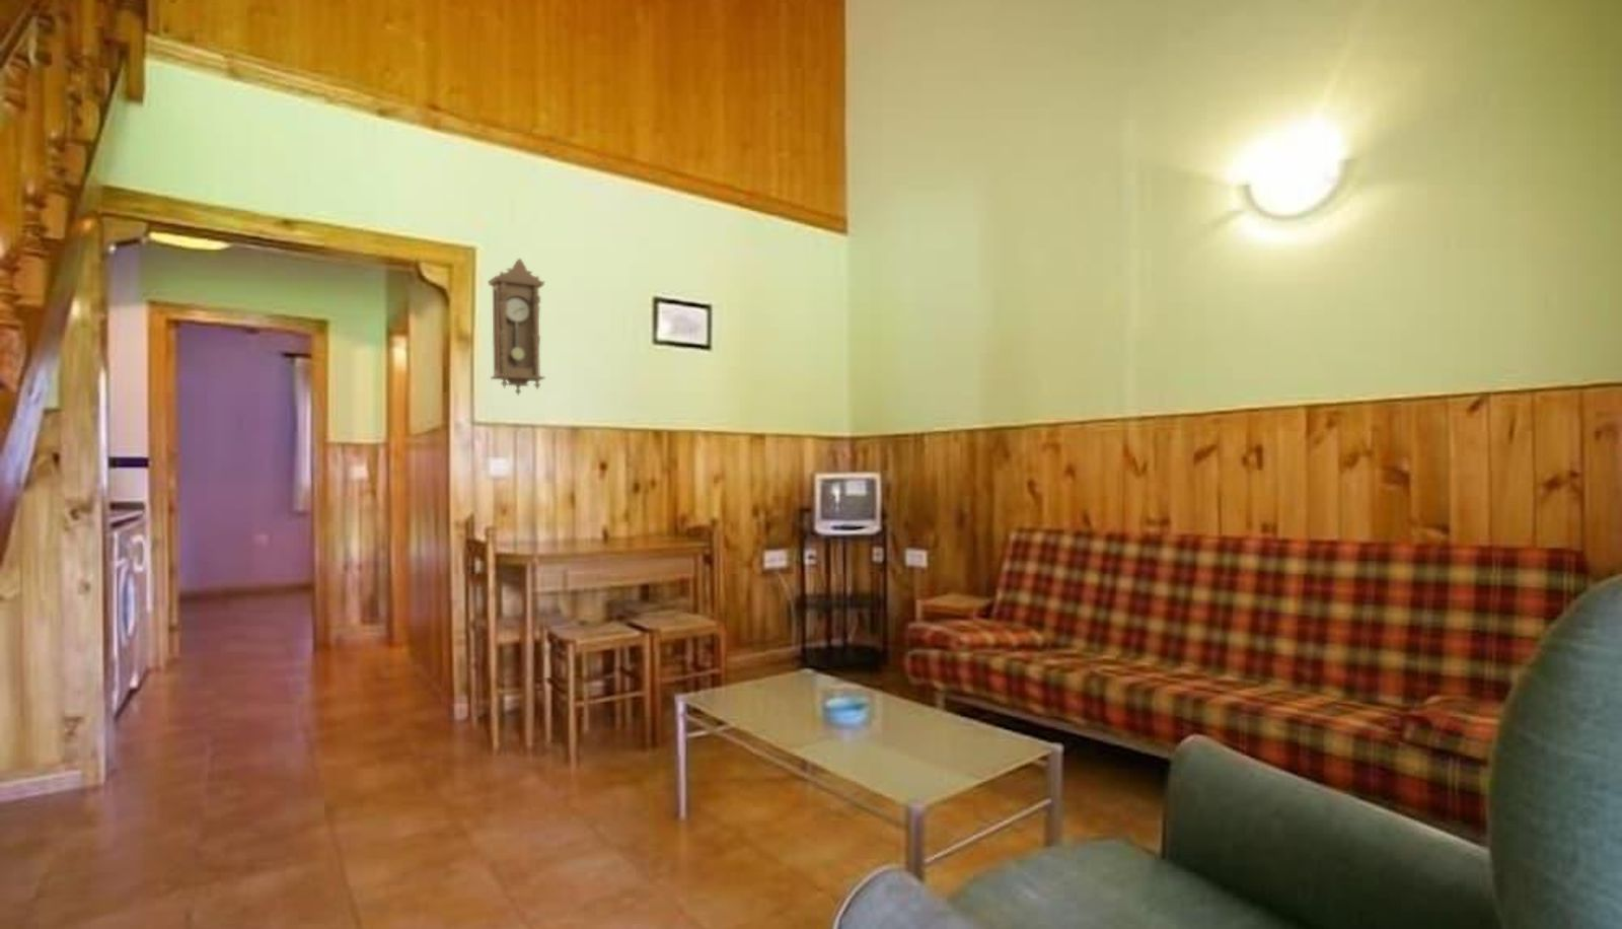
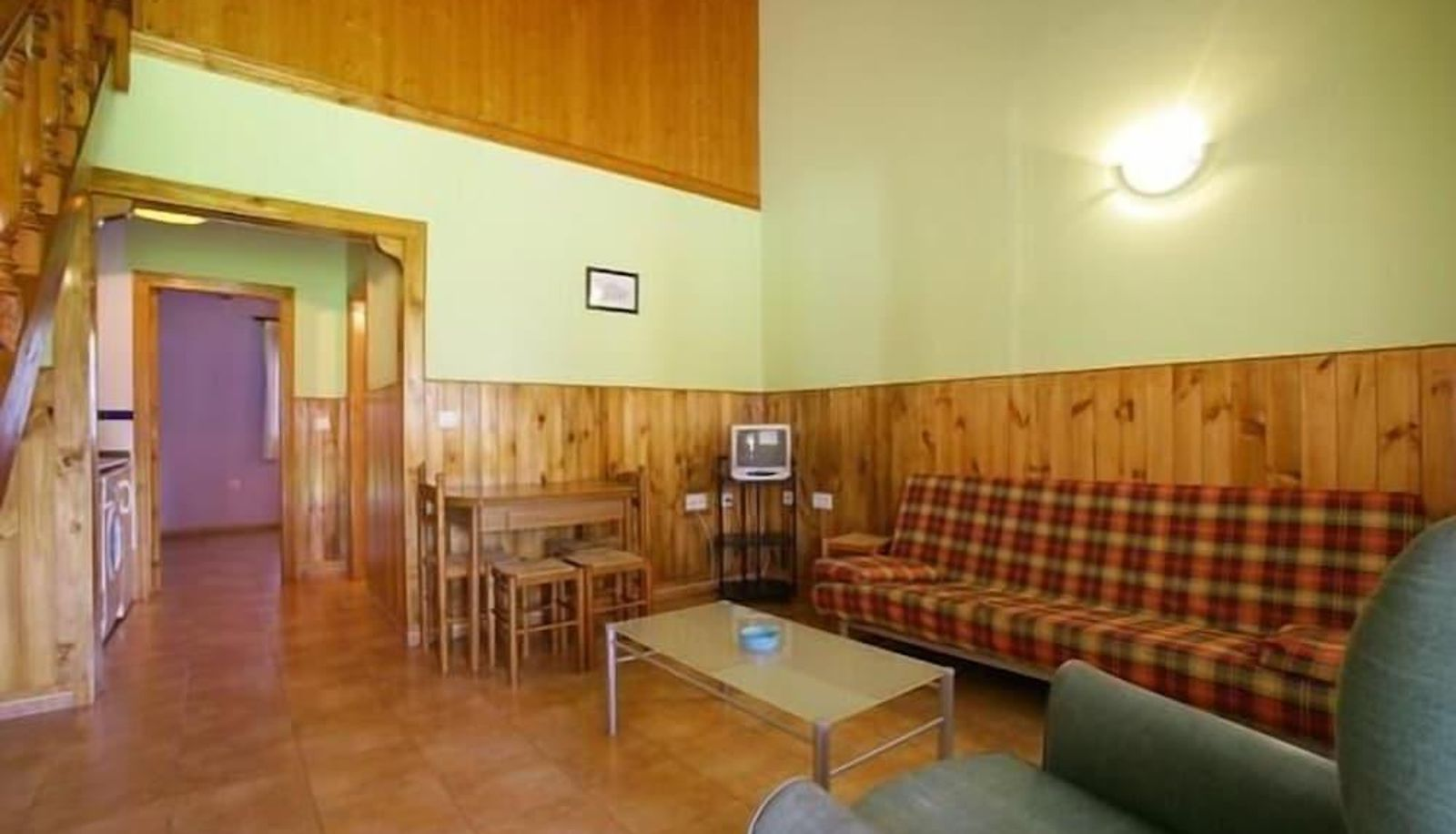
- pendulum clock [487,257,546,395]
